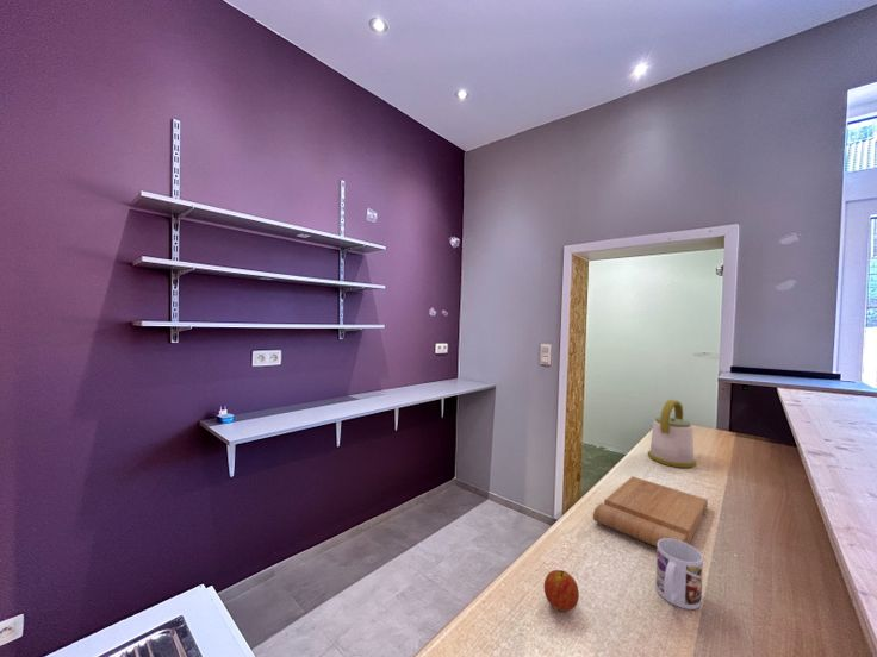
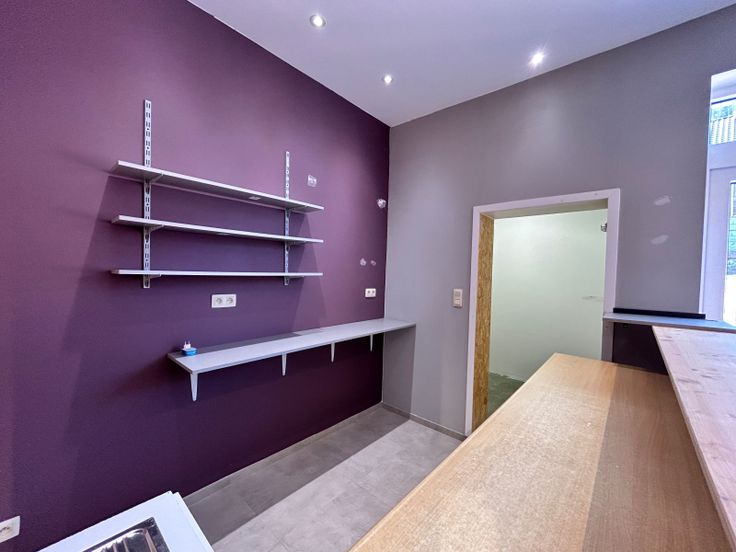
- cutting board [592,475,709,548]
- fruit [543,569,580,613]
- kettle [647,399,697,469]
- mug [654,538,704,611]
